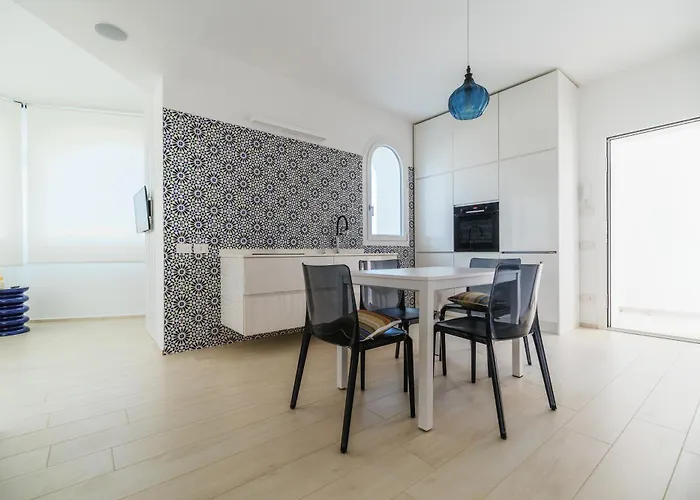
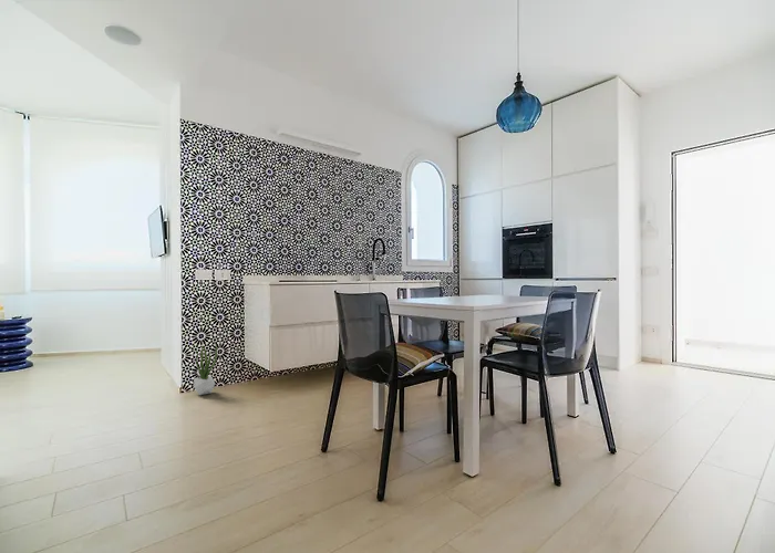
+ potted plant [193,343,218,396]
